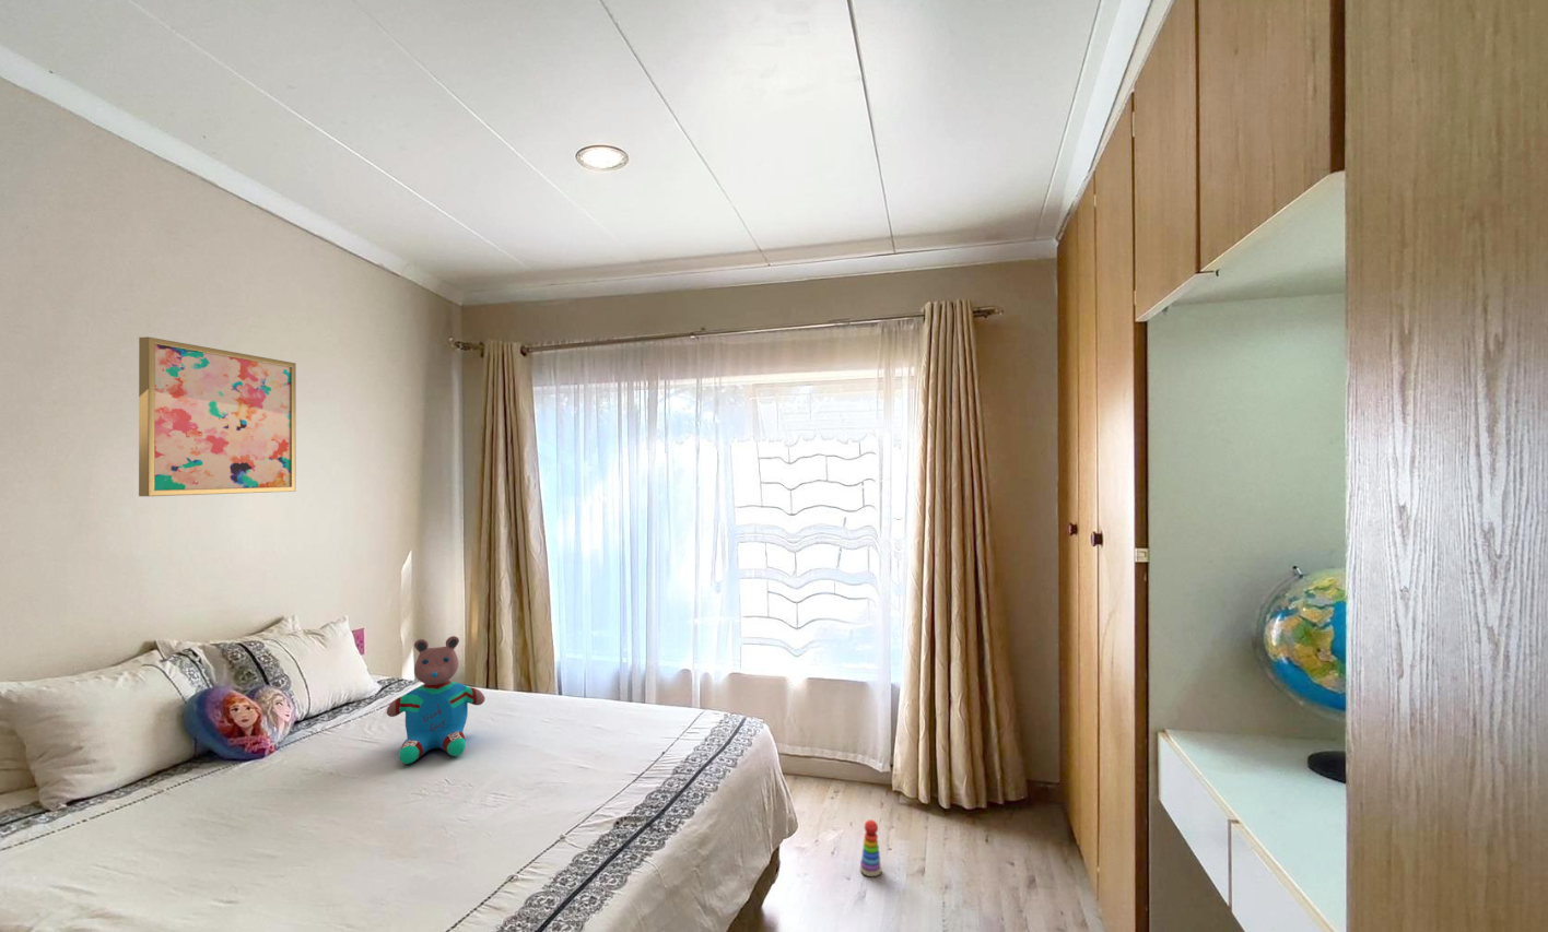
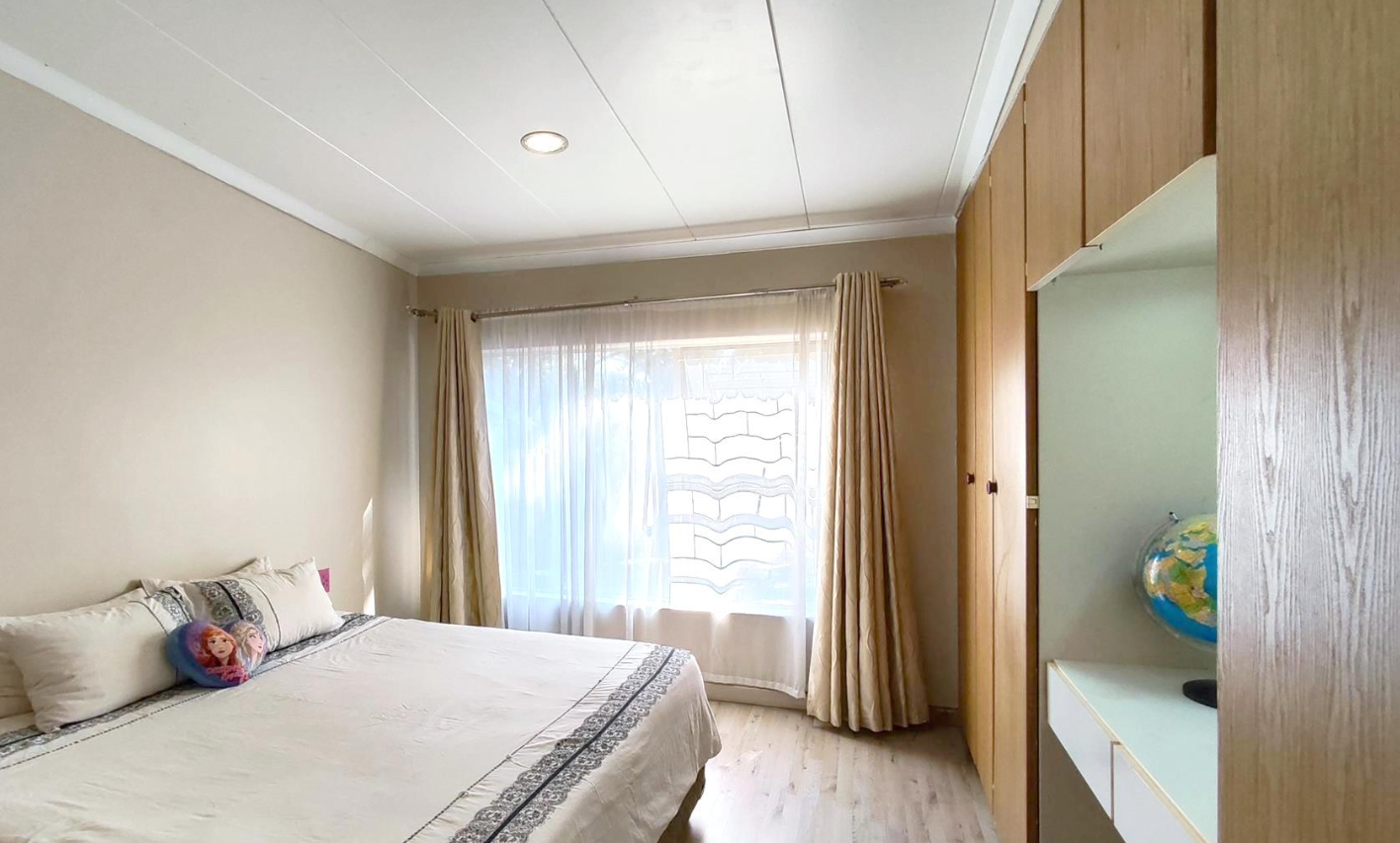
- stacking toy [859,818,882,878]
- teddy bear [386,635,487,765]
- wall art [138,335,297,498]
